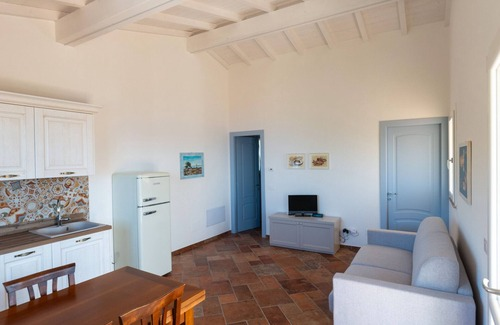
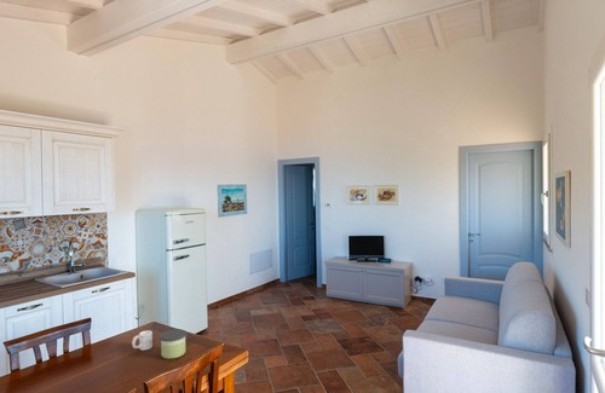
+ candle [159,328,188,360]
+ cup [131,329,154,352]
